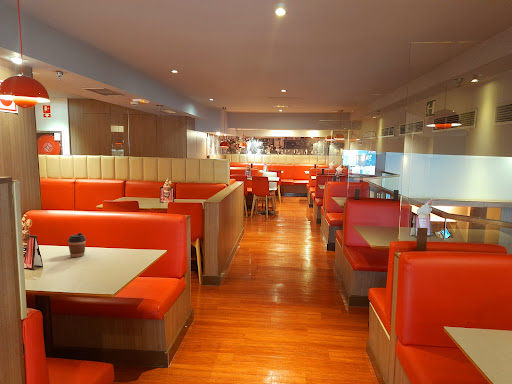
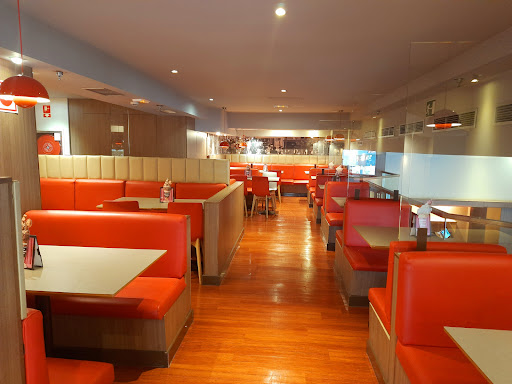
- coffee cup [67,232,87,258]
